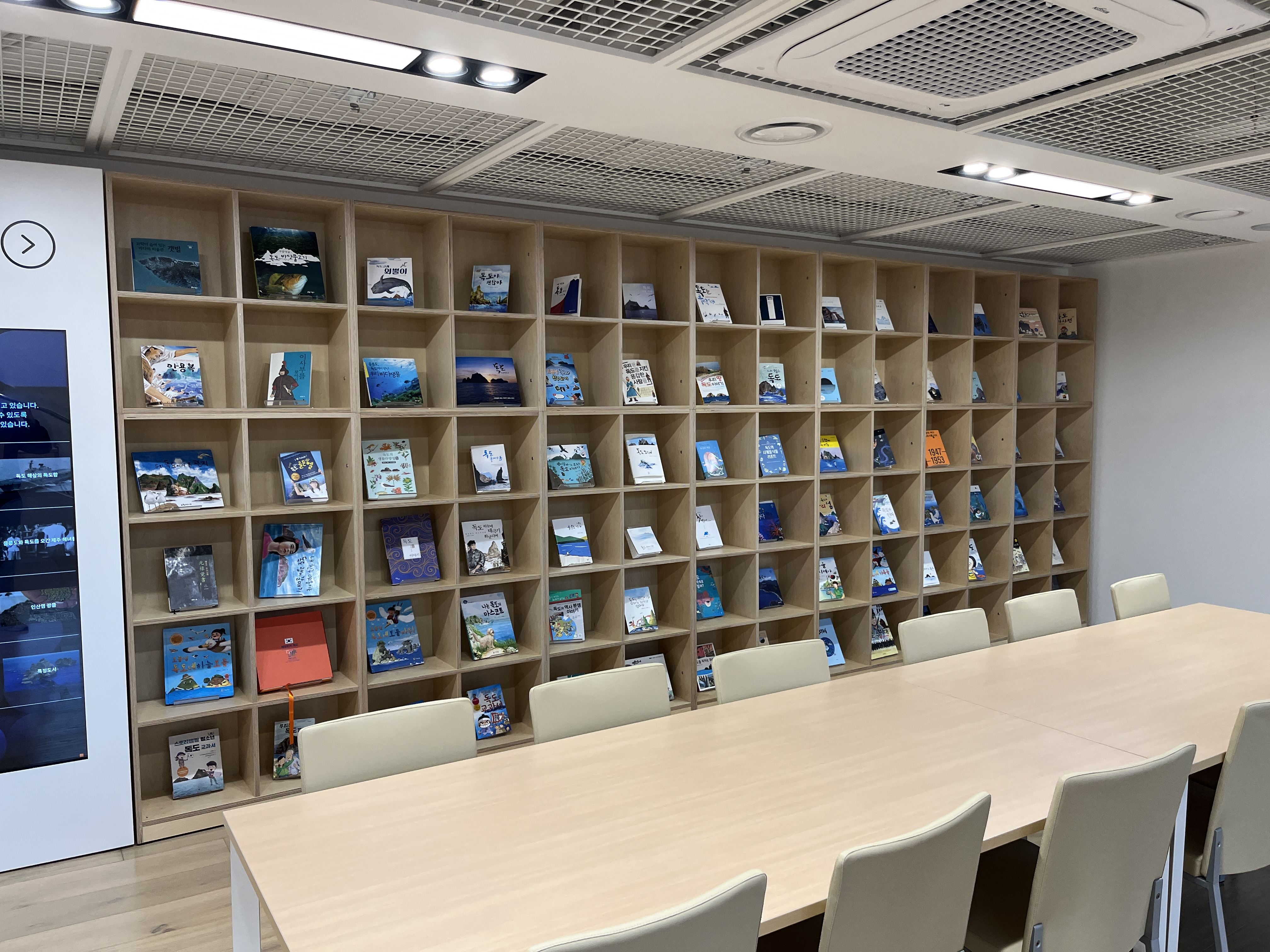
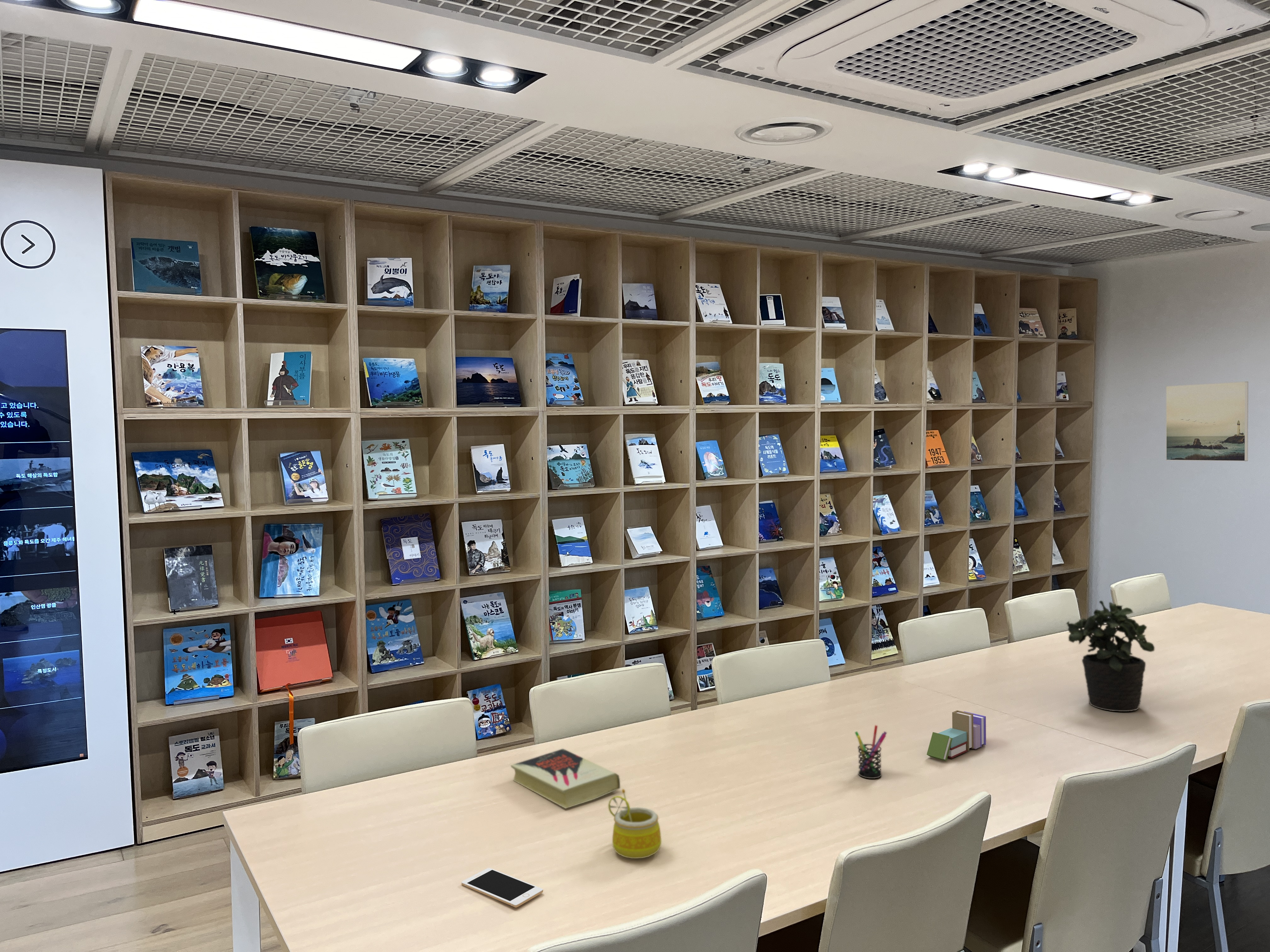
+ book [510,748,621,809]
+ pen holder [855,725,887,779]
+ potted plant [1066,600,1155,712]
+ cell phone [461,868,543,908]
+ mug [608,789,662,859]
+ book [926,710,987,762]
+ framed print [1166,381,1249,462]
